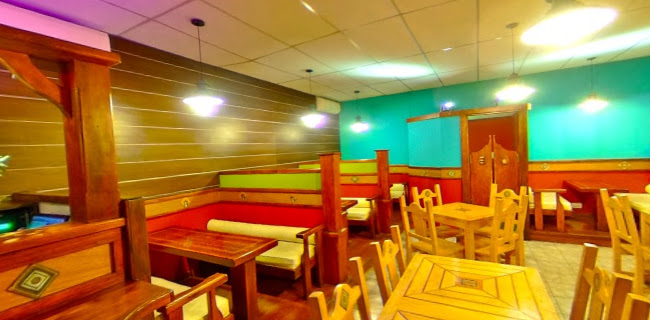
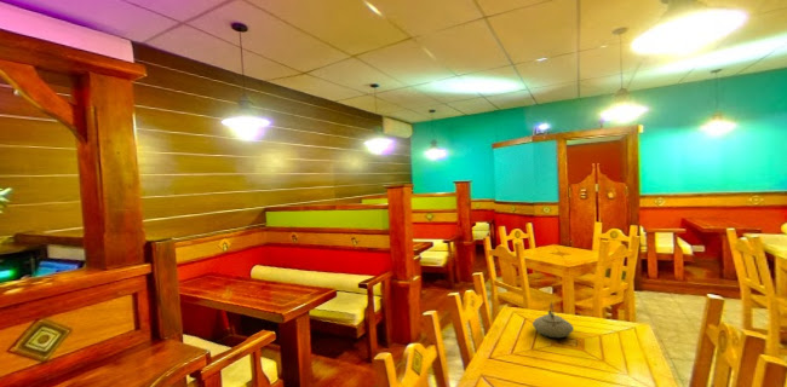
+ teapot [532,301,575,339]
